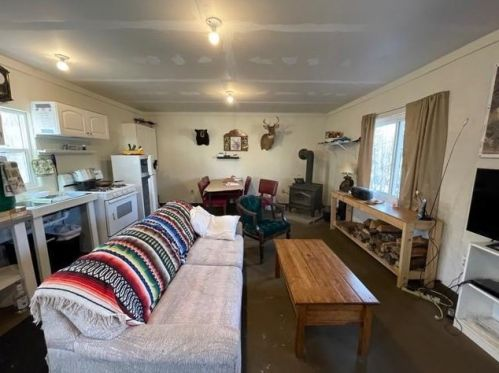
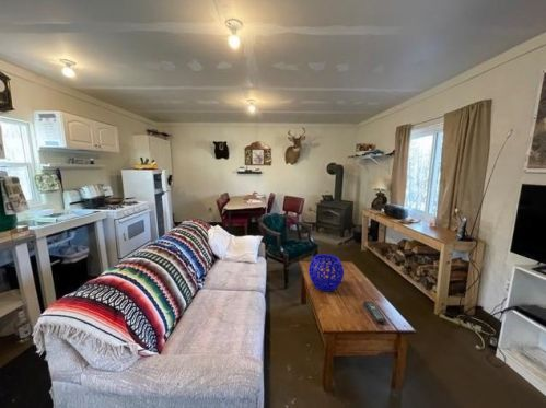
+ remote control [362,300,387,324]
+ decorative bowl [307,253,345,292]
